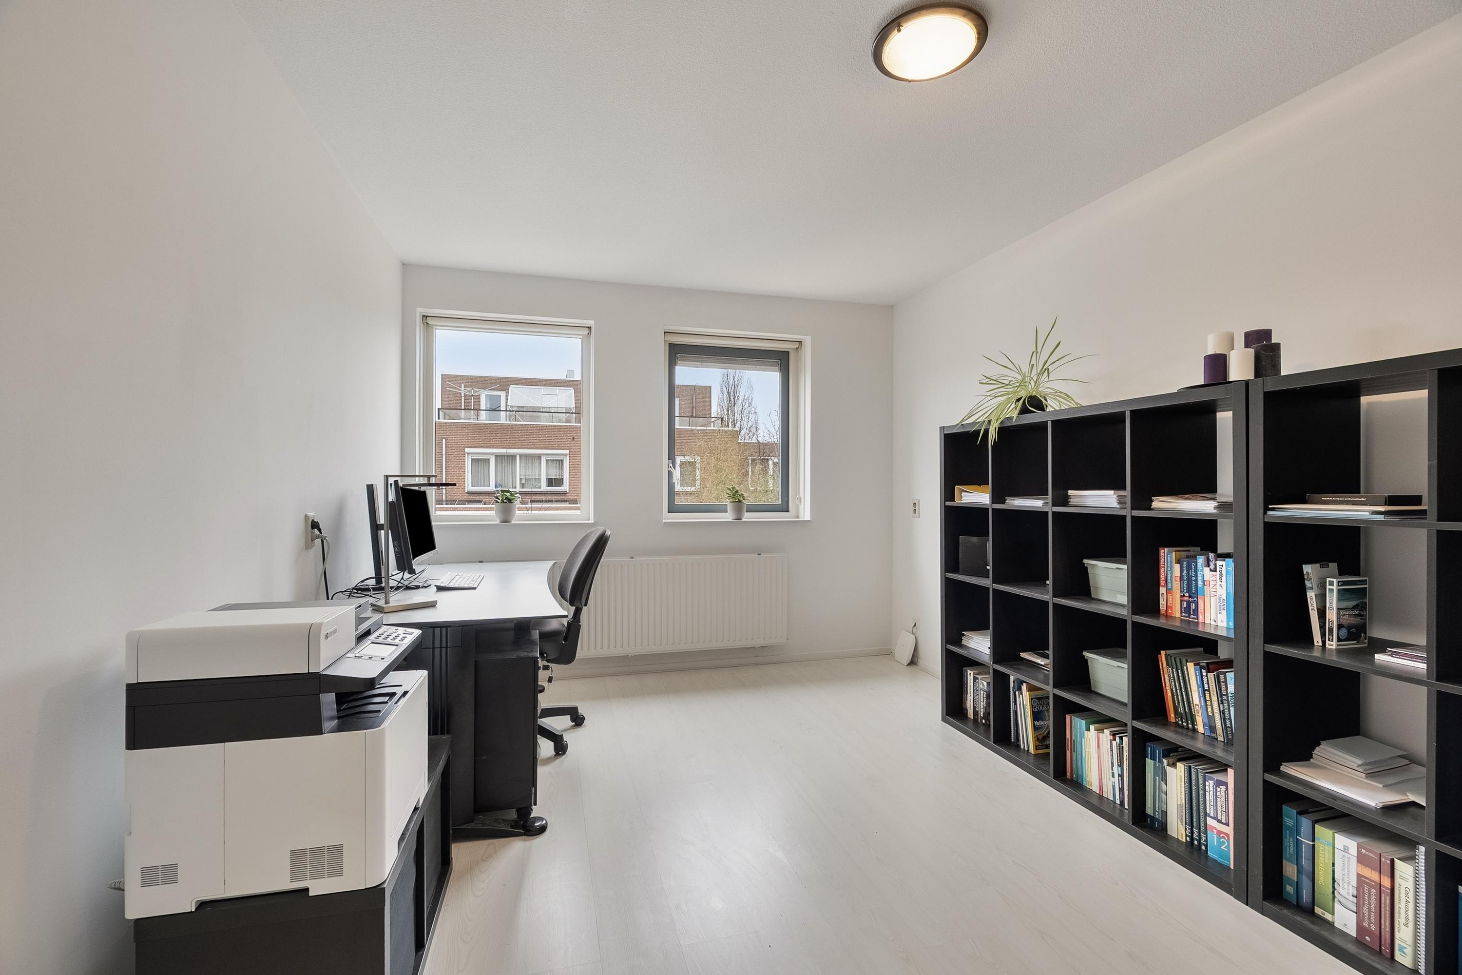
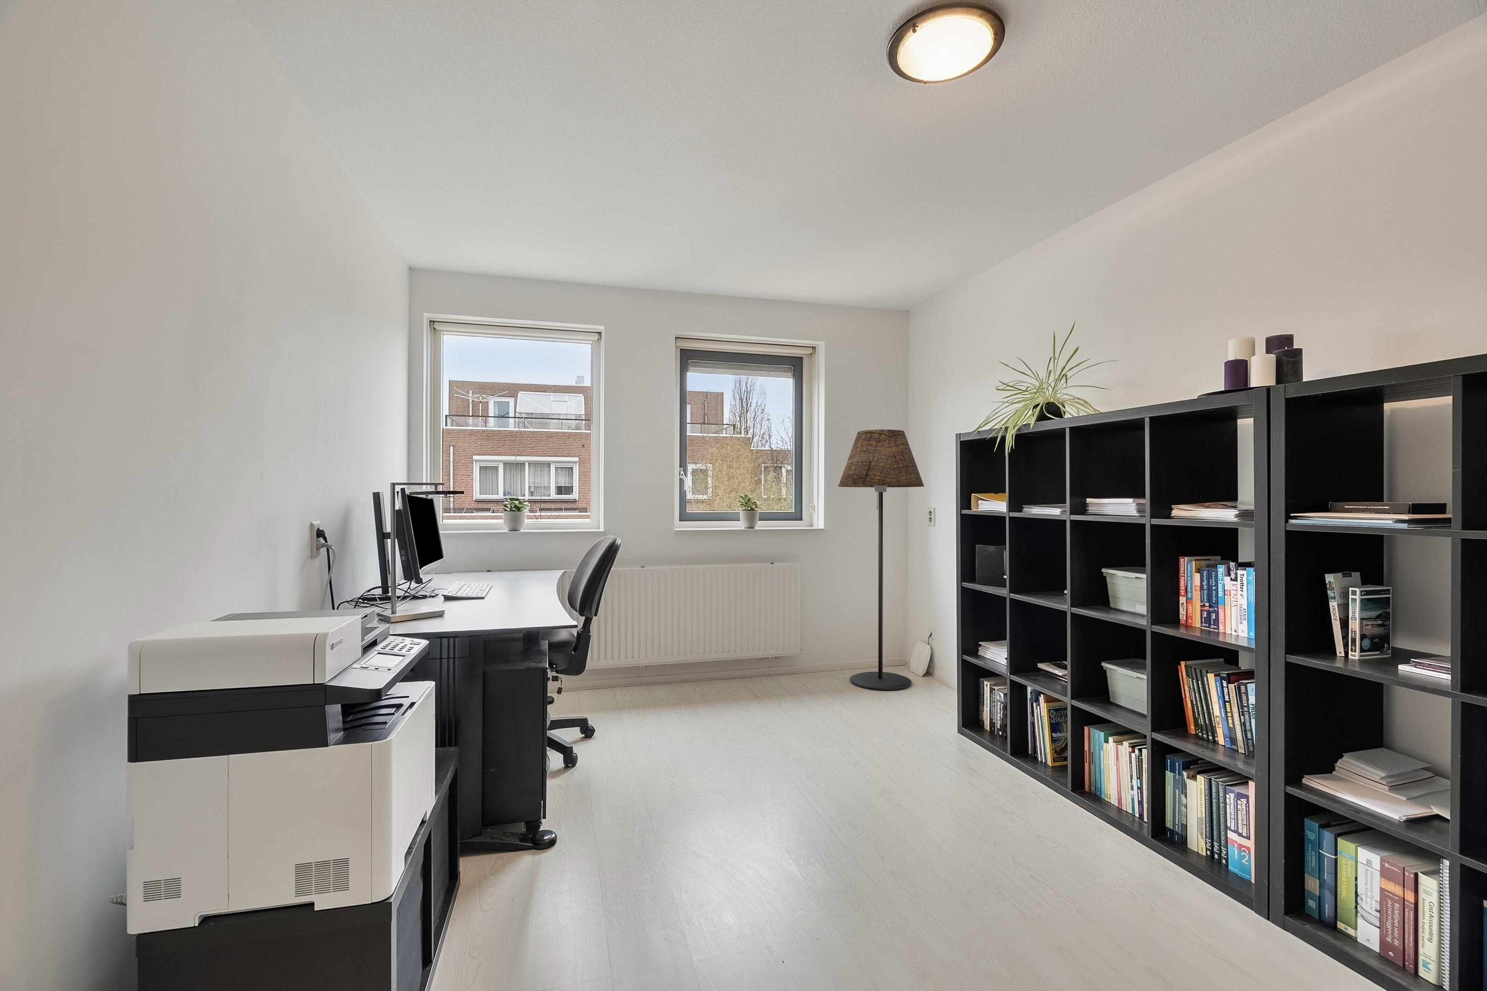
+ floor lamp [838,429,925,691]
